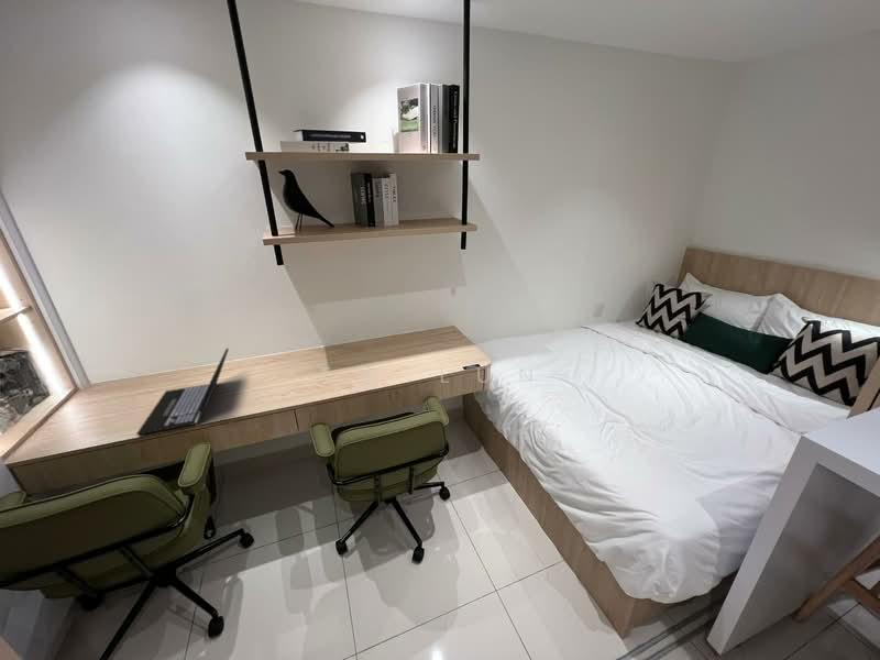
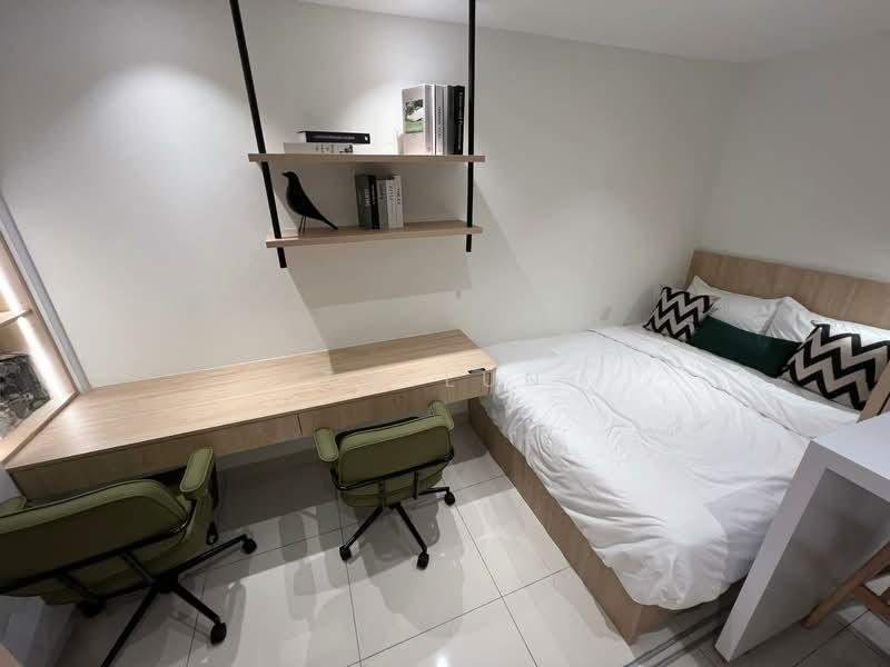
- laptop [135,348,230,437]
